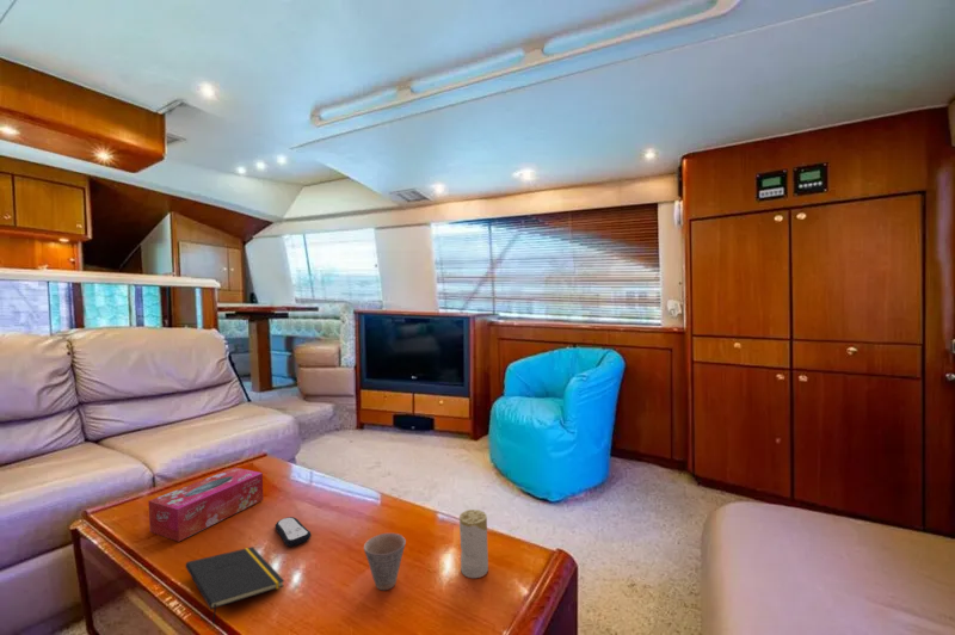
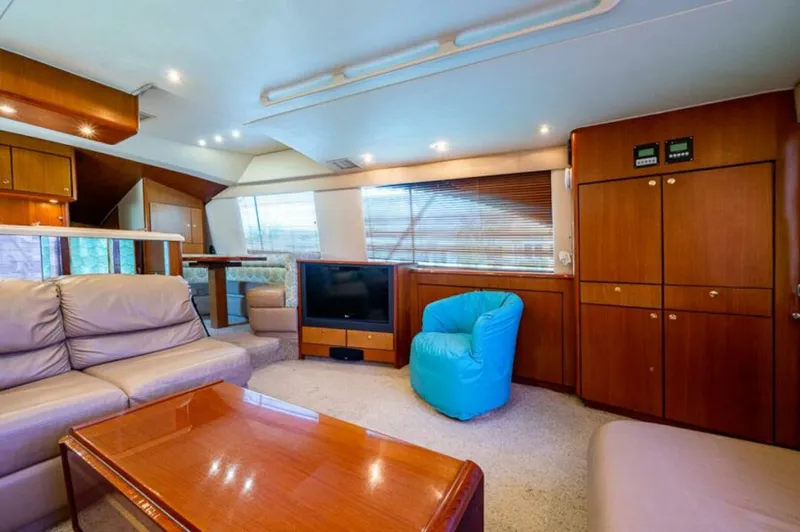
- notepad [184,545,285,625]
- tissue box [147,467,265,543]
- cup [363,532,407,591]
- remote control [275,516,313,548]
- candle [458,508,489,579]
